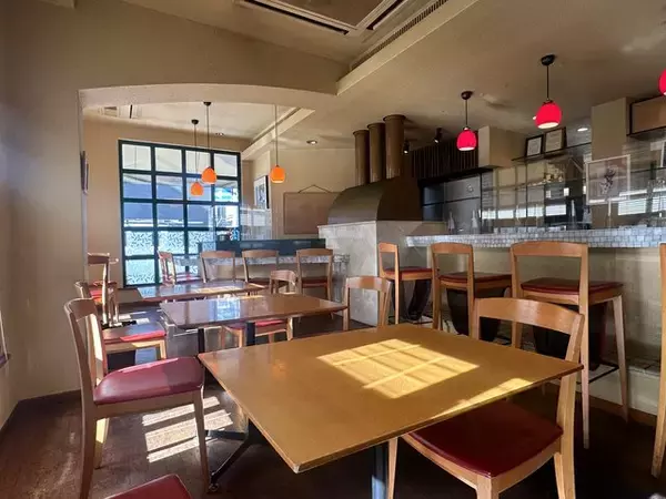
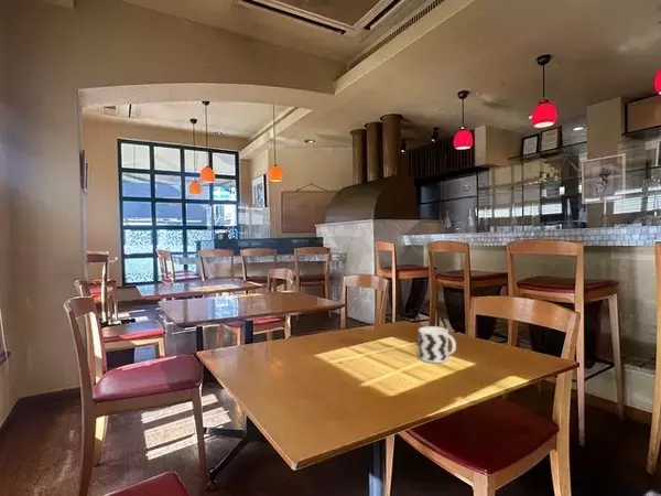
+ cup [418,325,457,364]
